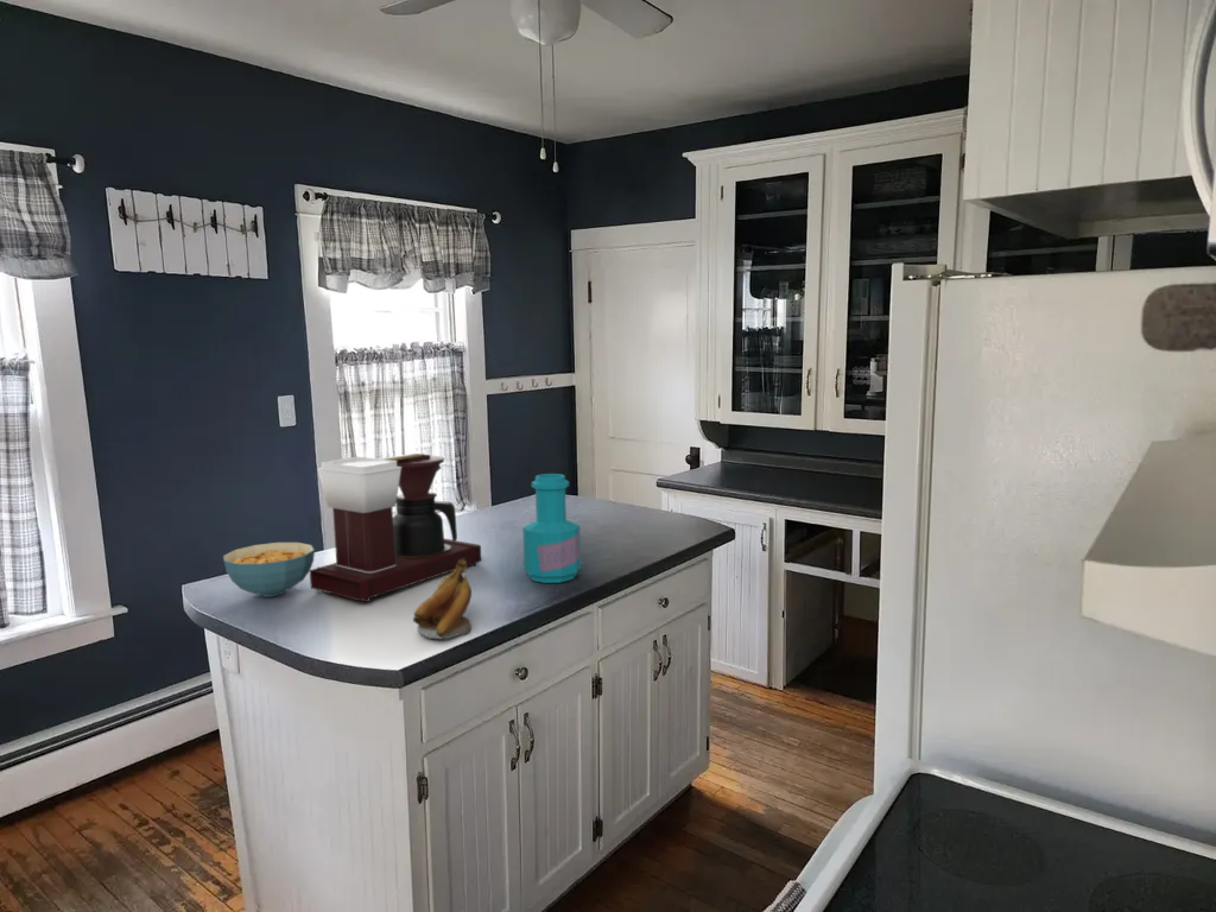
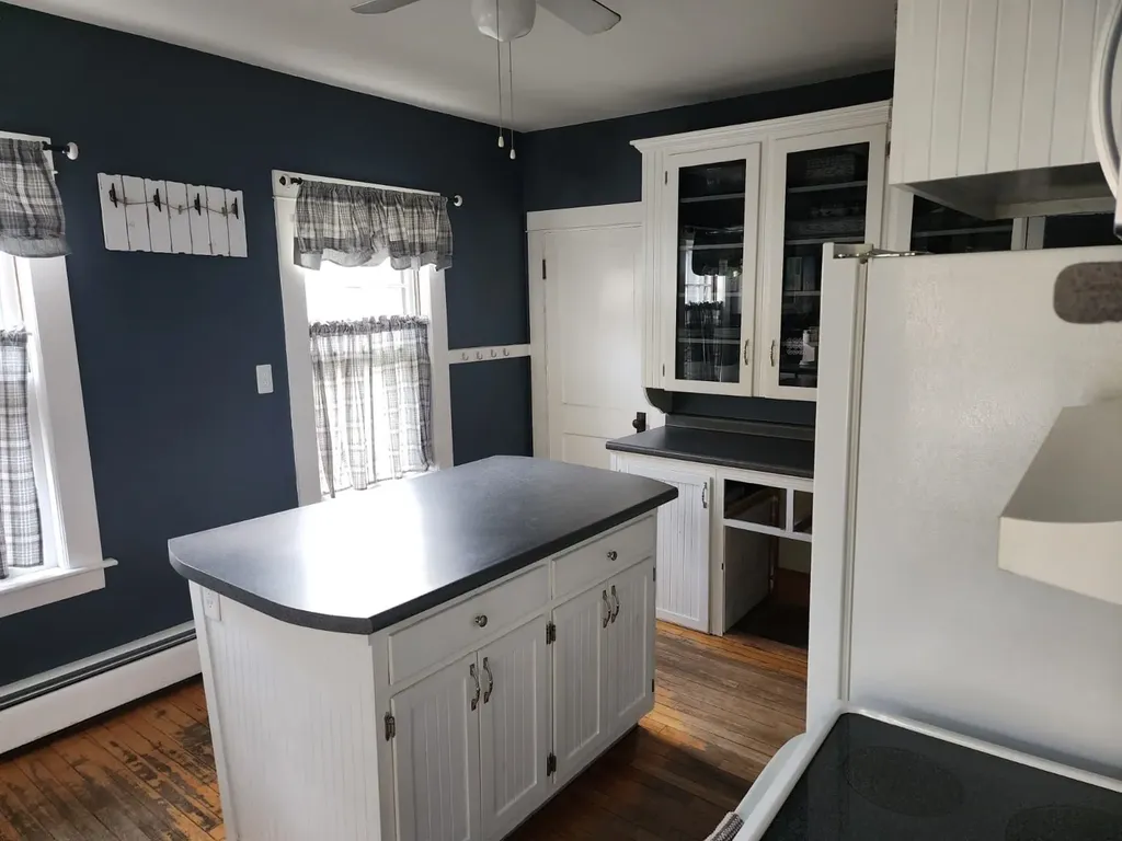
- bottle [521,473,582,584]
- banana [412,558,473,641]
- coffee maker [309,452,482,603]
- cereal bowl [222,542,316,598]
